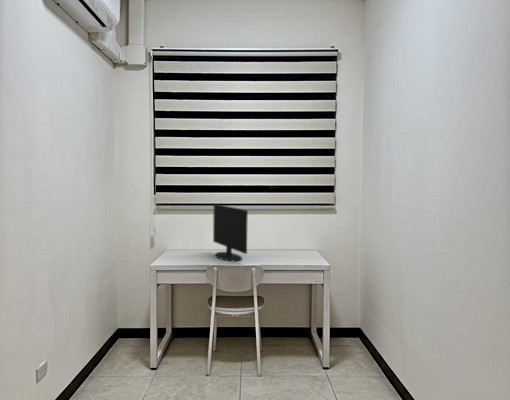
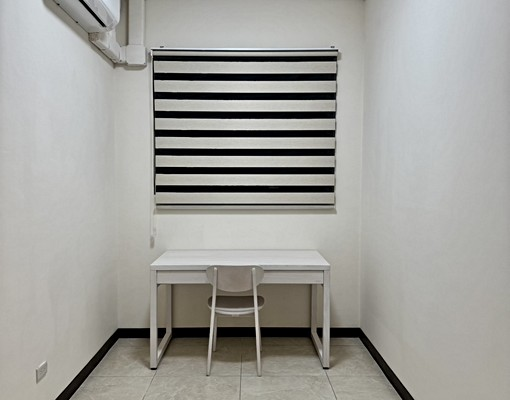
- monitor [212,203,249,262]
